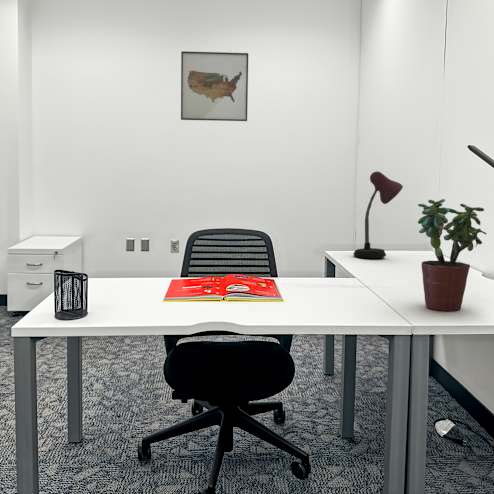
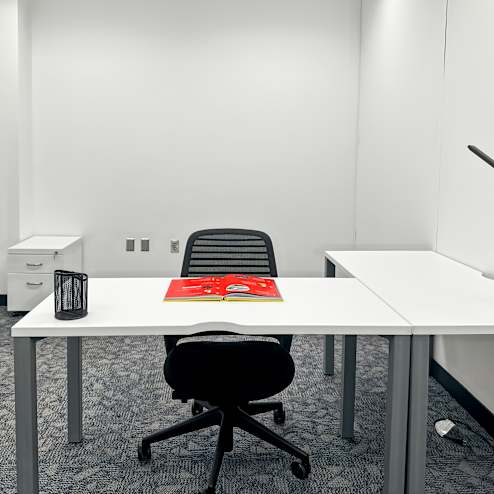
- desk lamp [353,171,404,259]
- wall art [180,50,249,122]
- potted plant [417,198,488,312]
